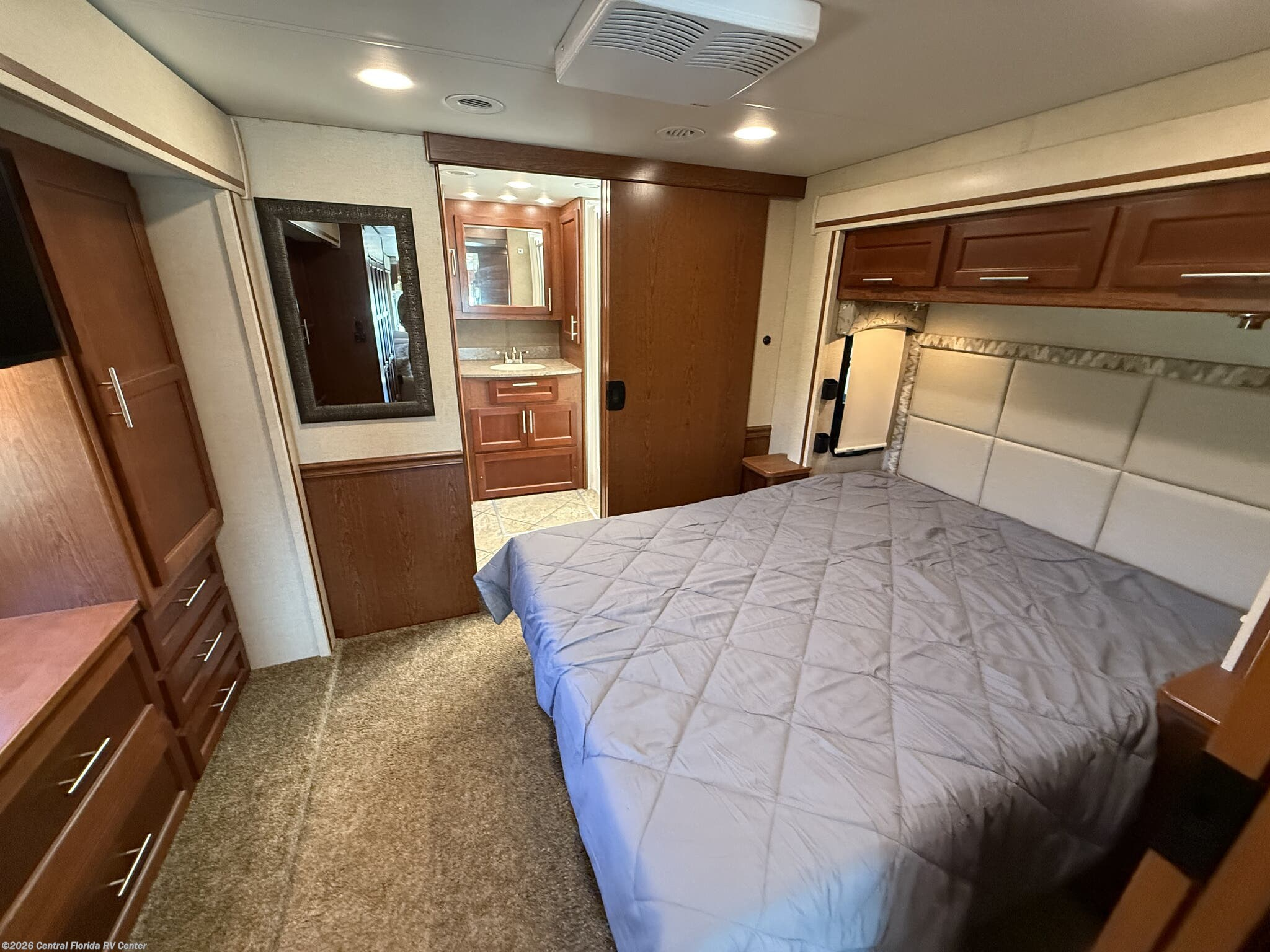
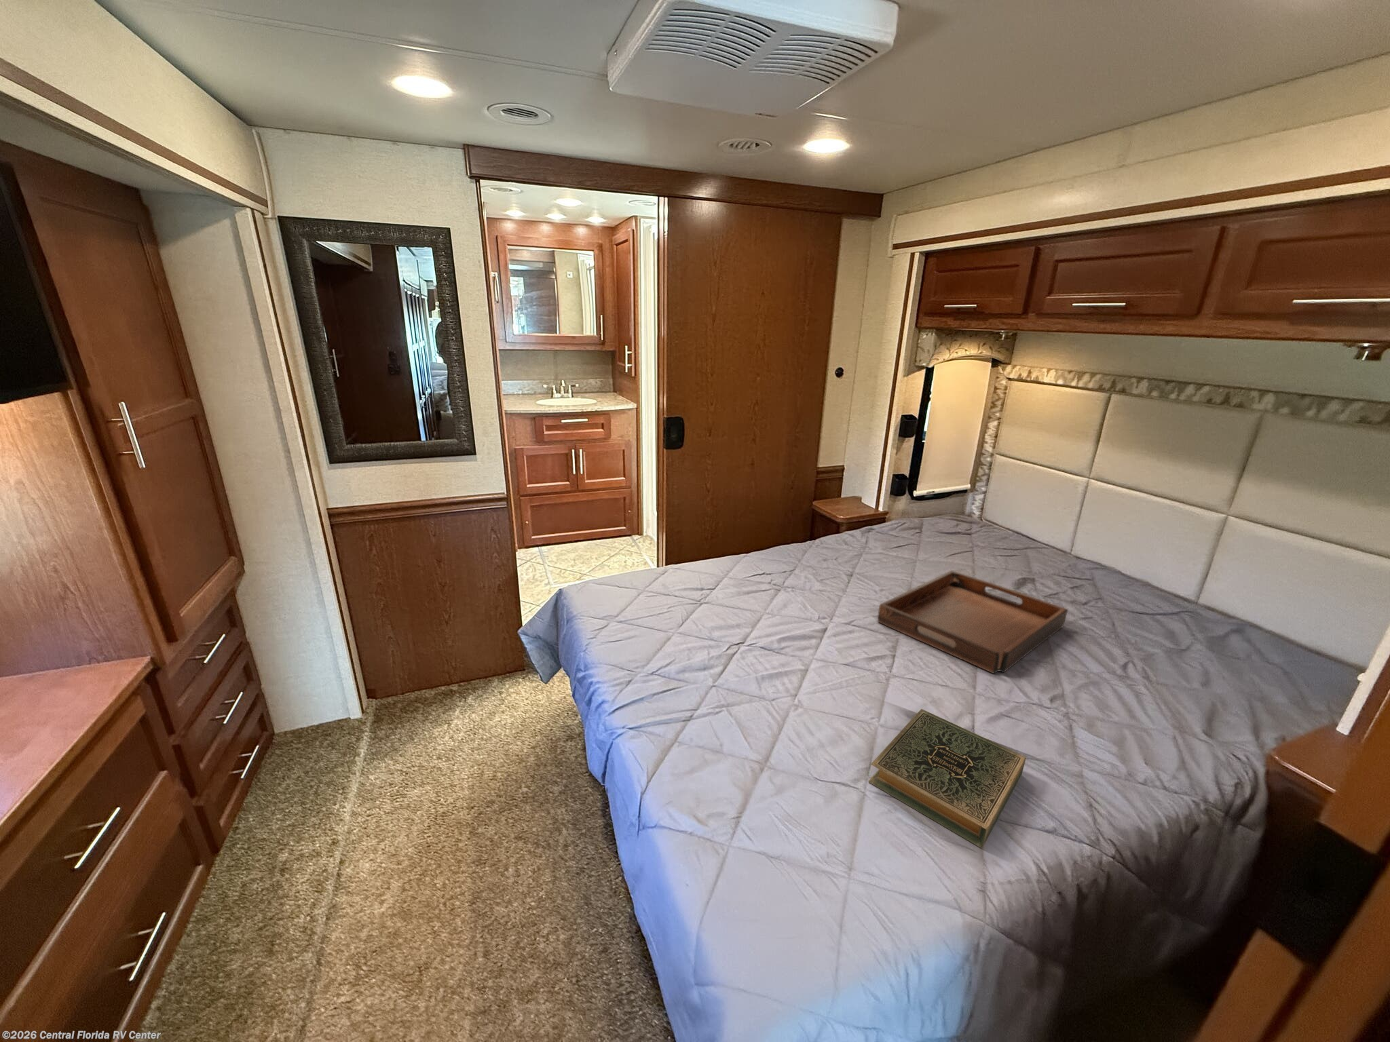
+ hardback book [868,708,1027,849]
+ serving tray [877,570,1068,674]
